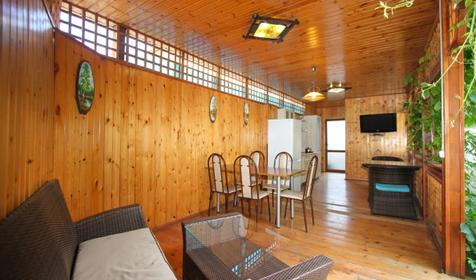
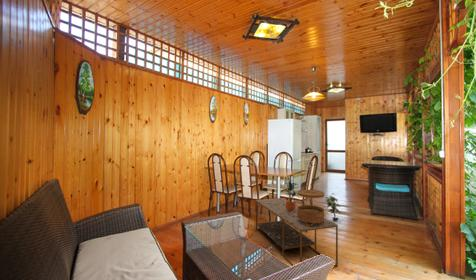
+ decorative container [296,189,325,226]
+ potted plant [281,175,301,212]
+ coffee table [255,197,339,269]
+ potted plant [324,192,343,222]
